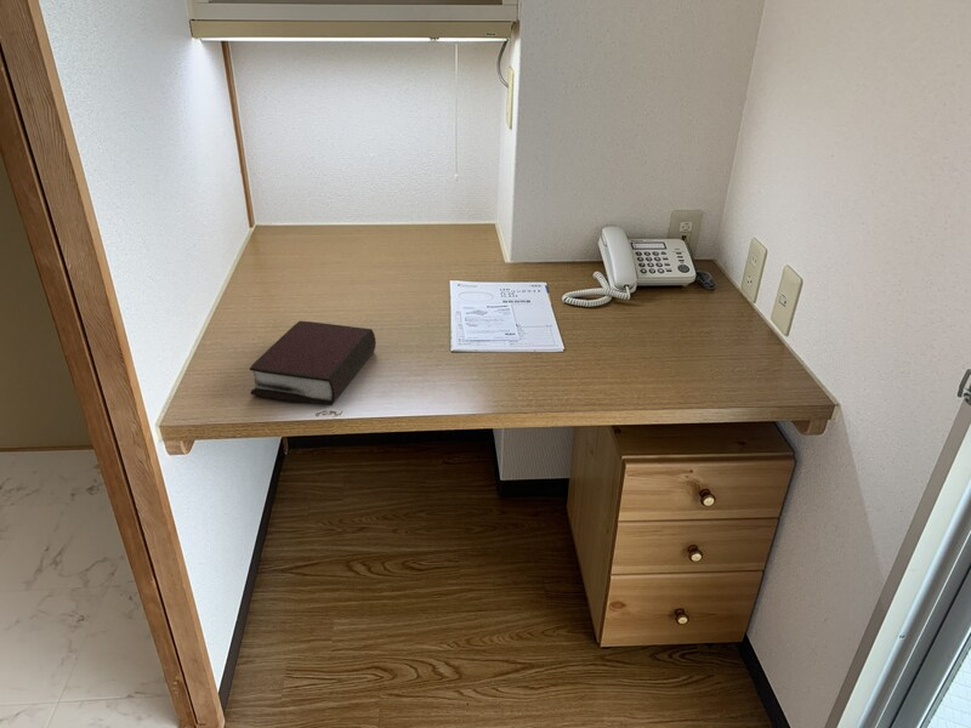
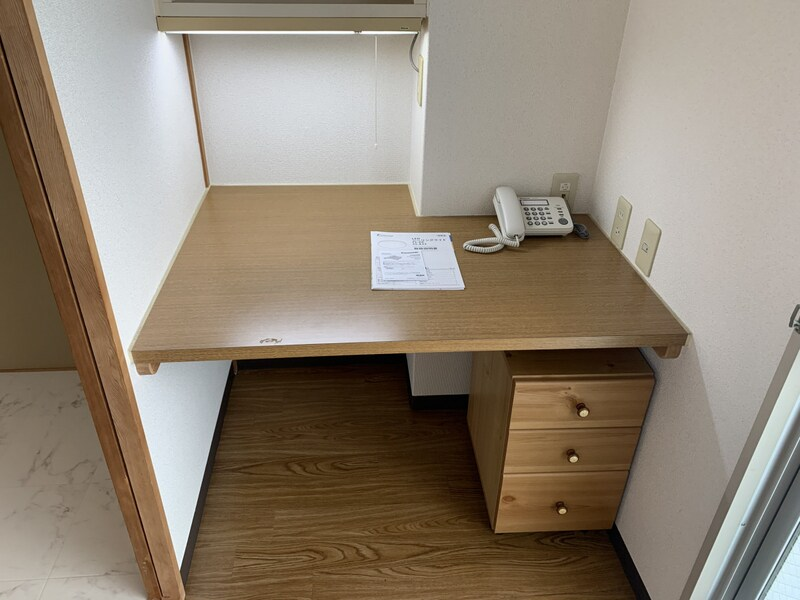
- bible [249,319,377,406]
